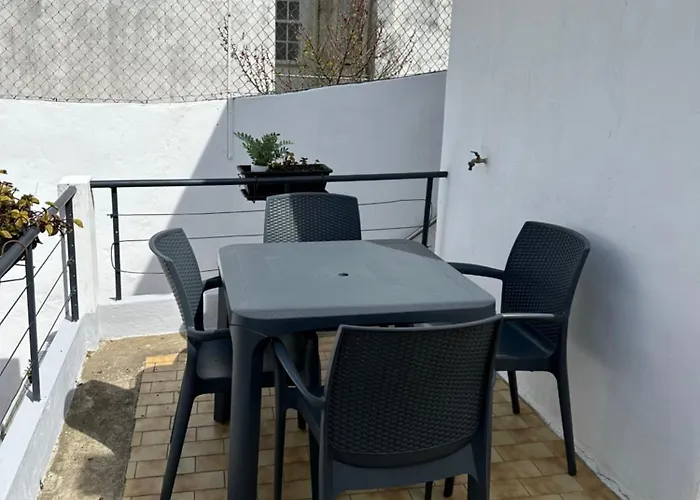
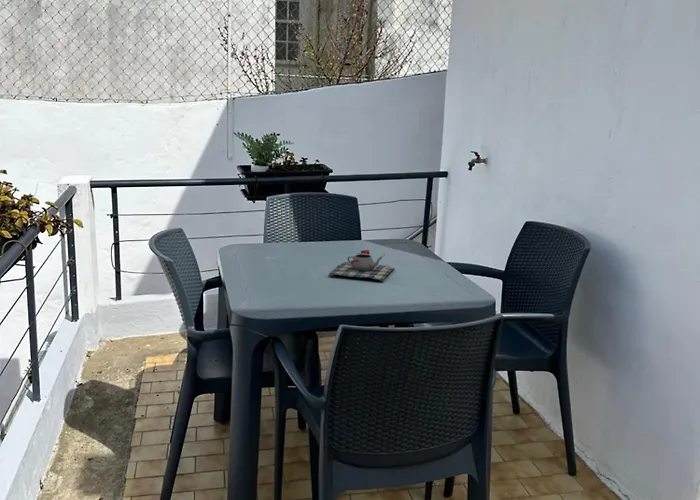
+ teapot [328,249,395,283]
